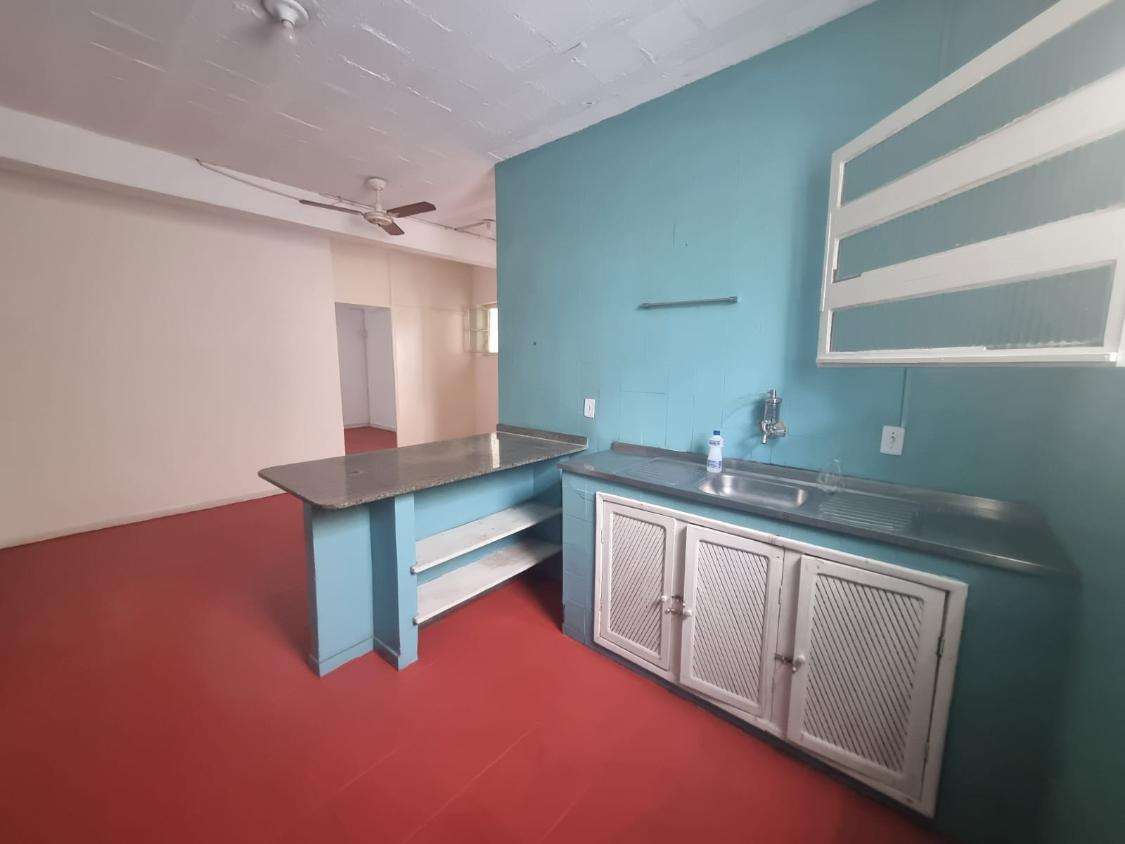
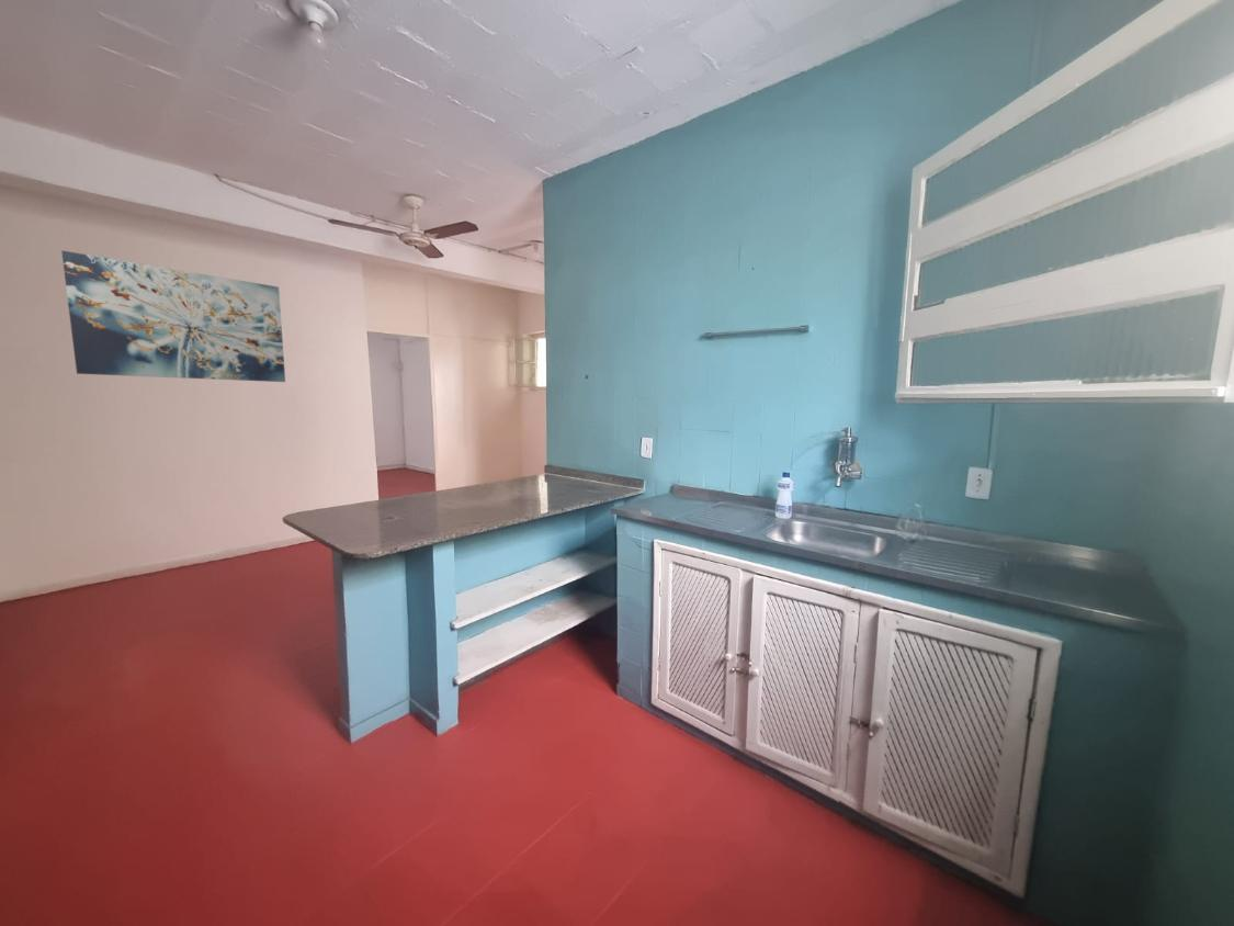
+ wall art [60,249,286,383]
